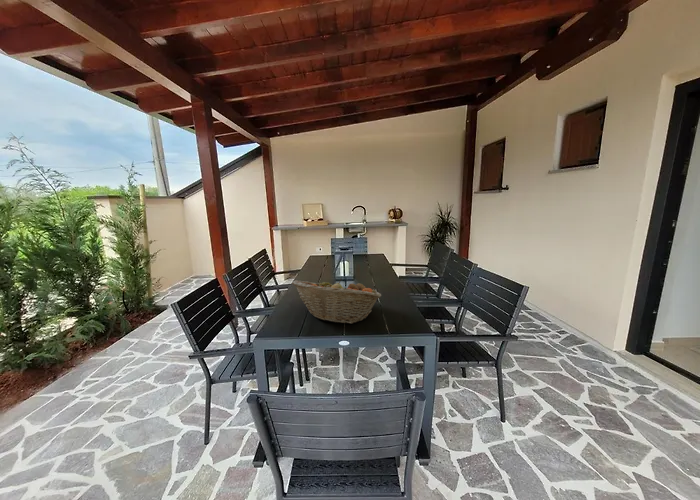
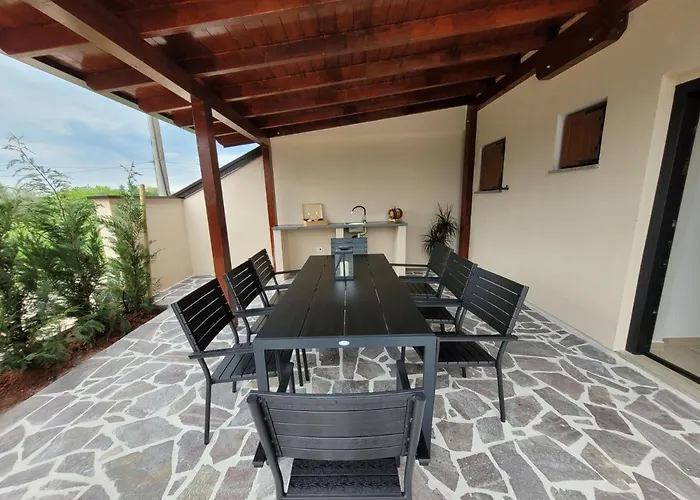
- fruit basket [291,277,382,325]
